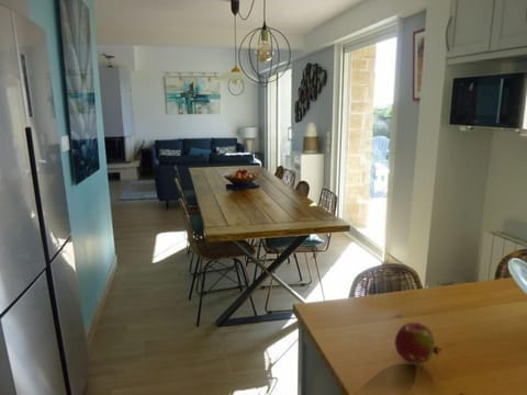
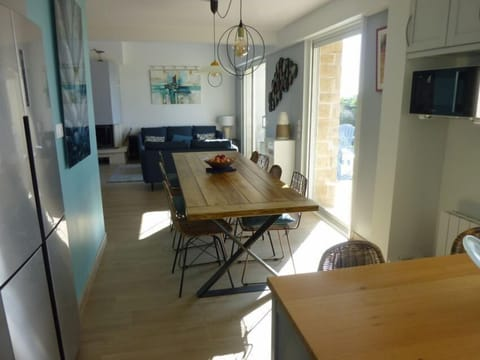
- fruit [394,321,442,365]
